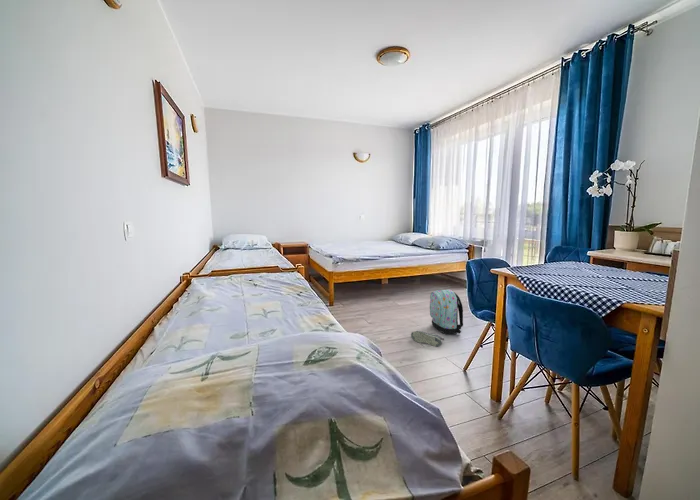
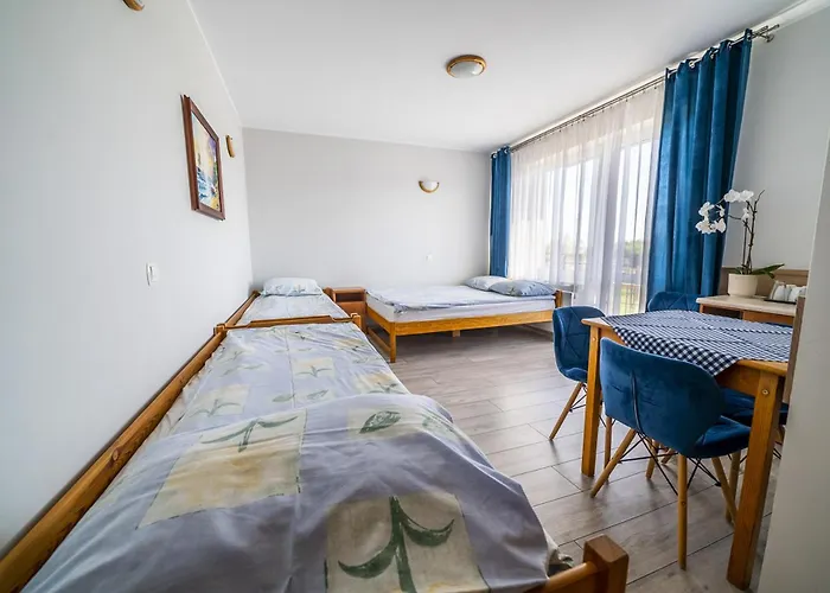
- backpack [429,289,464,335]
- shoe [410,330,445,348]
